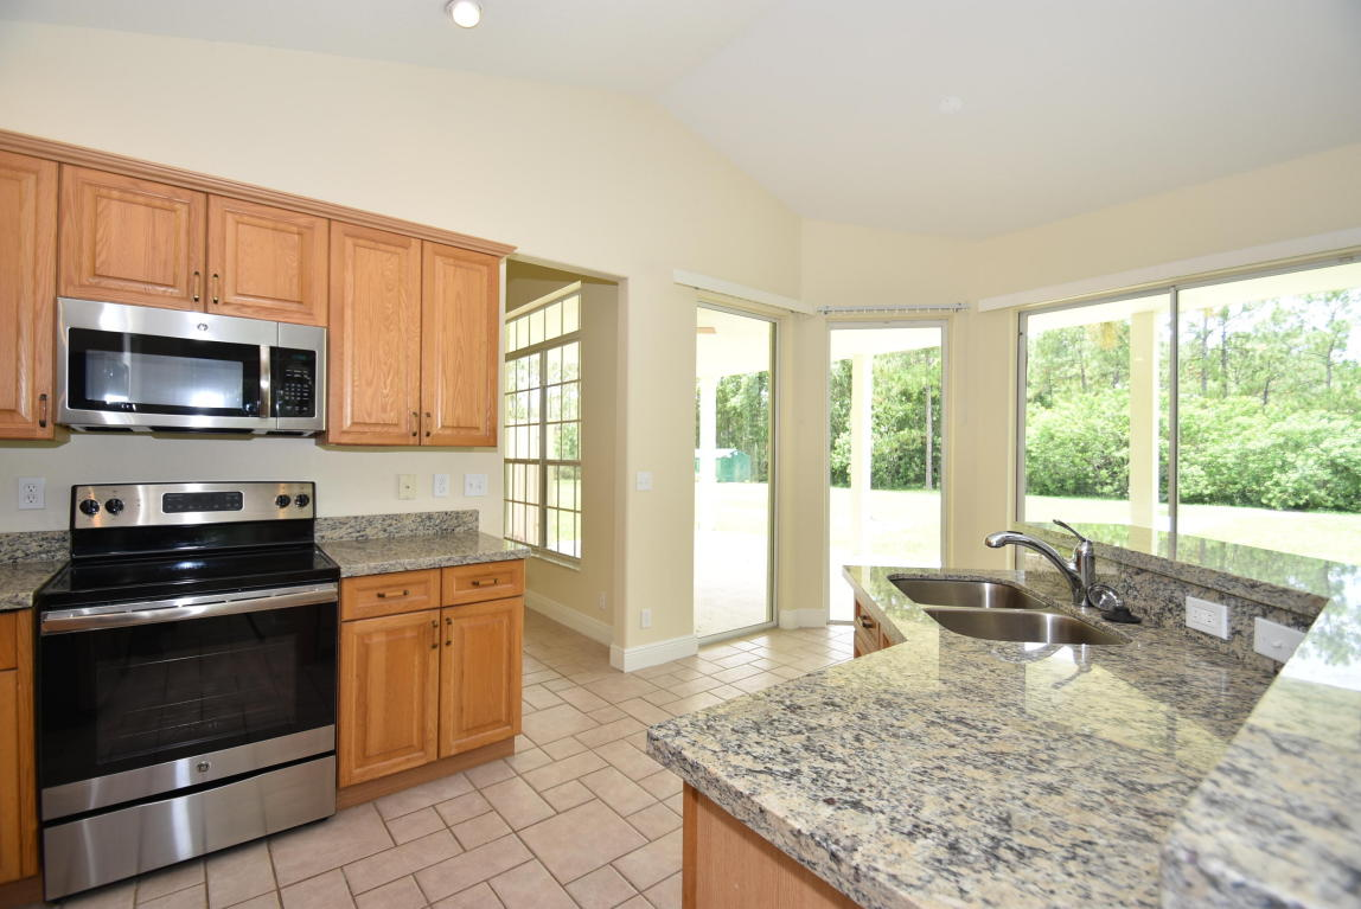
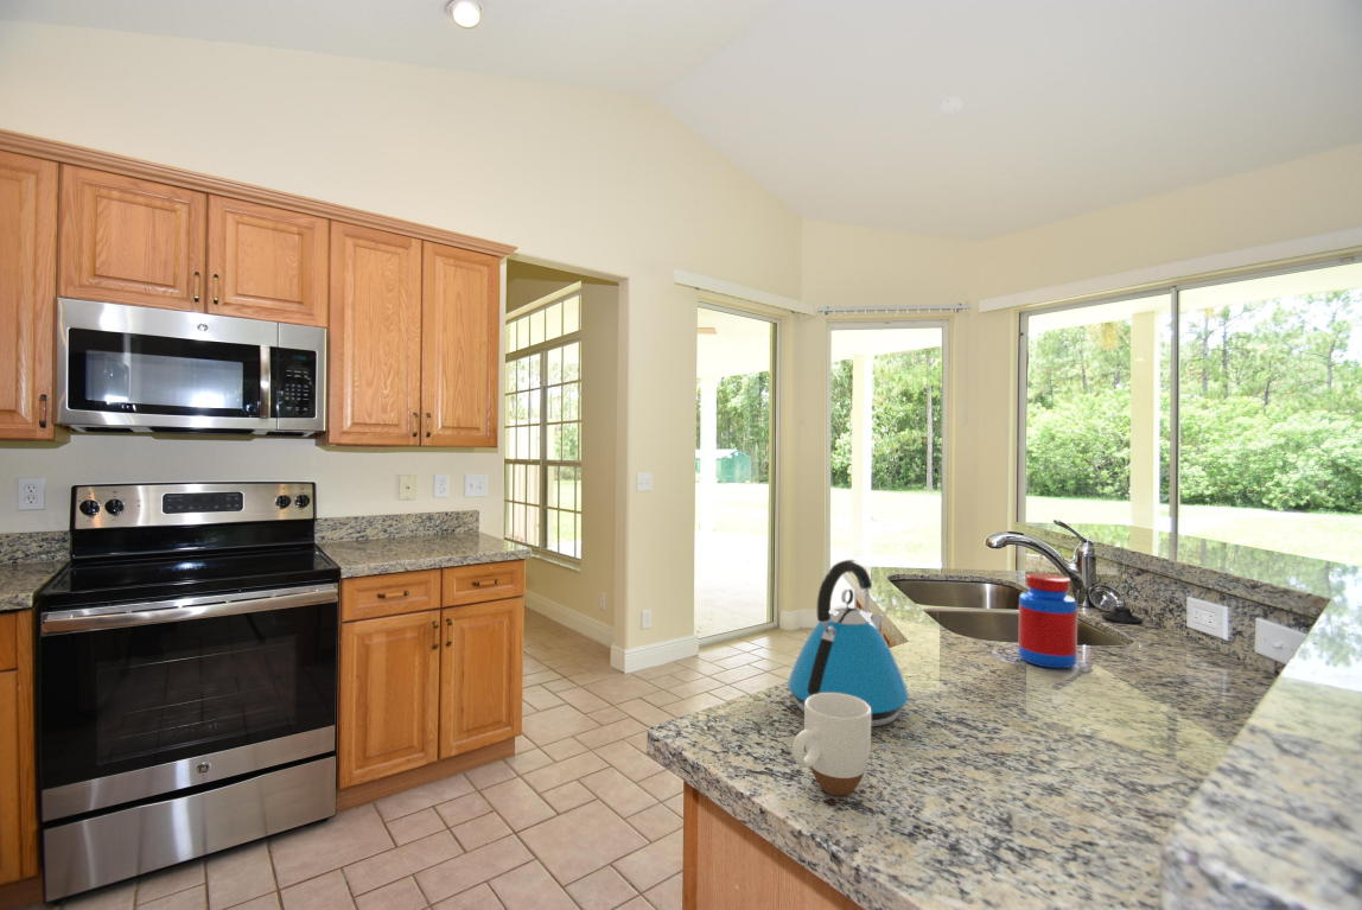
+ mug [791,693,872,796]
+ jar [1017,572,1078,669]
+ kettle [787,558,910,728]
